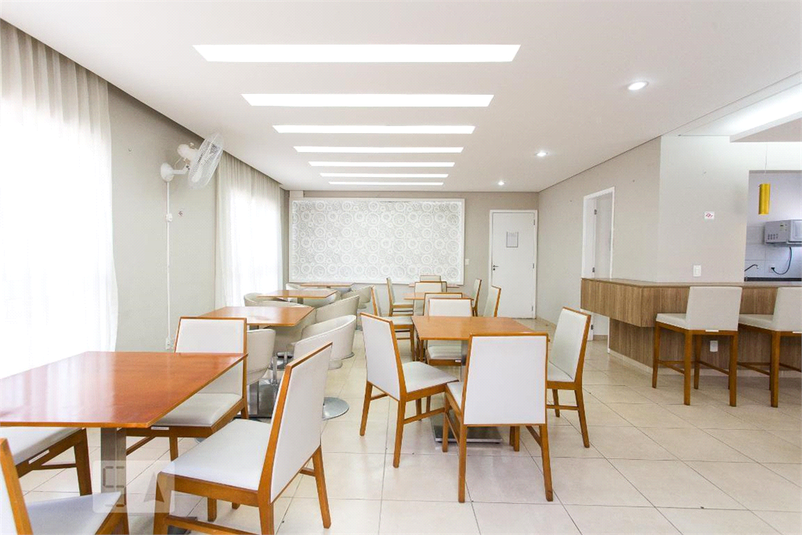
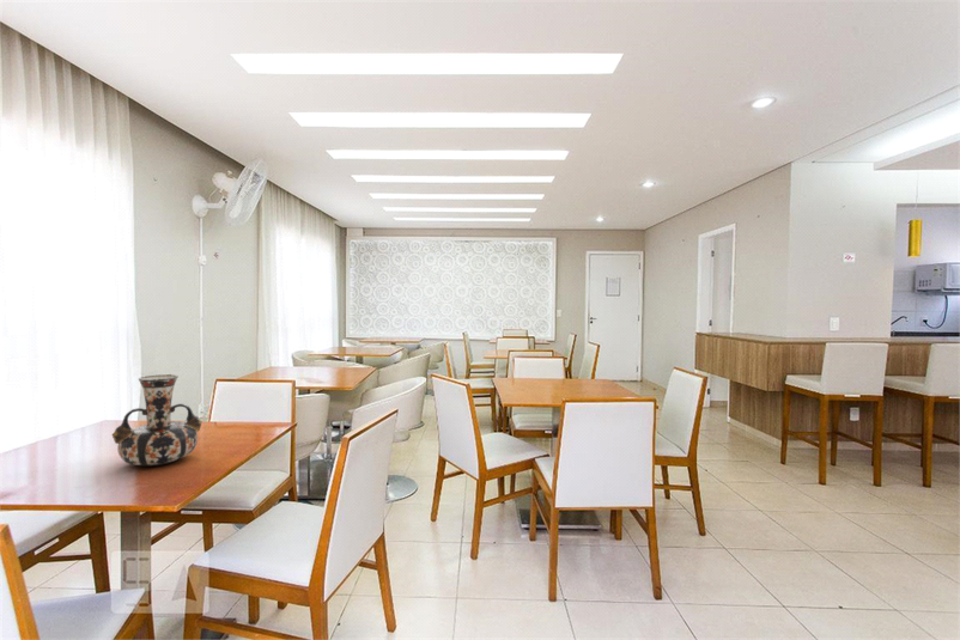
+ decorative vase [110,373,203,468]
